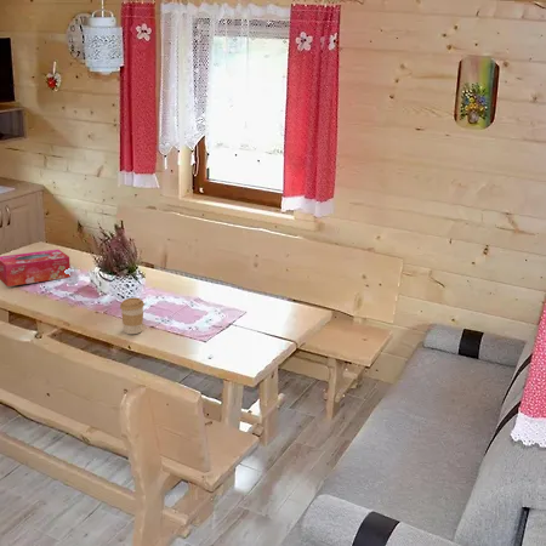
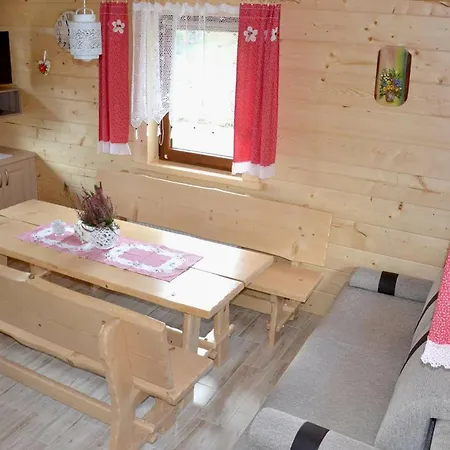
- coffee cup [119,296,146,335]
- tissue box [0,248,72,288]
